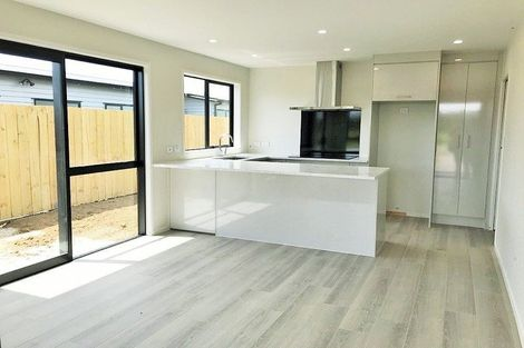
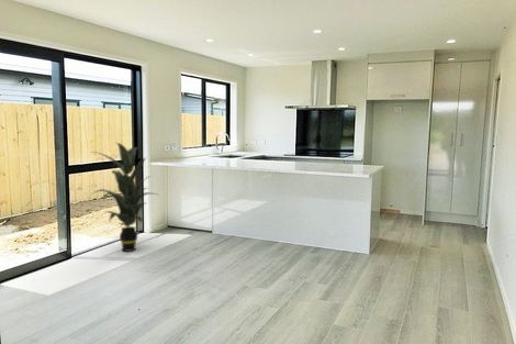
+ indoor plant [91,142,158,253]
